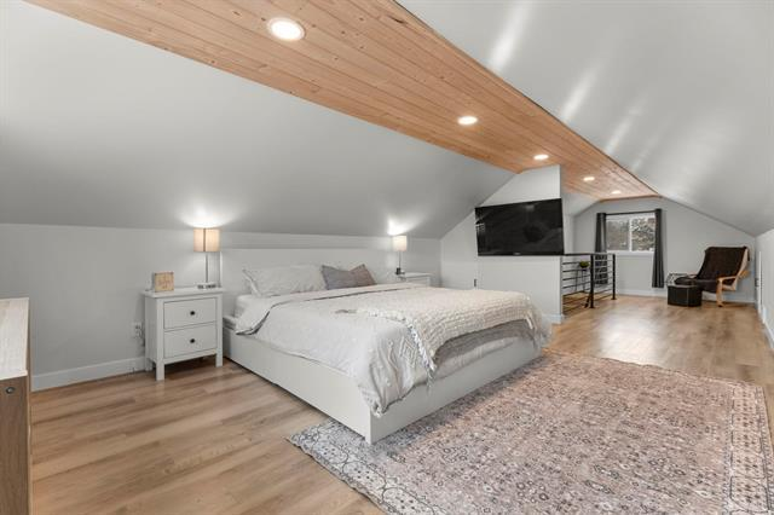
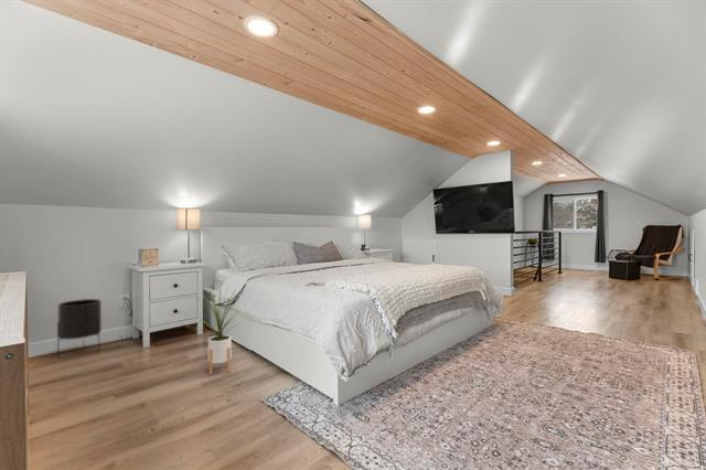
+ house plant [193,285,244,376]
+ planter [56,298,103,359]
